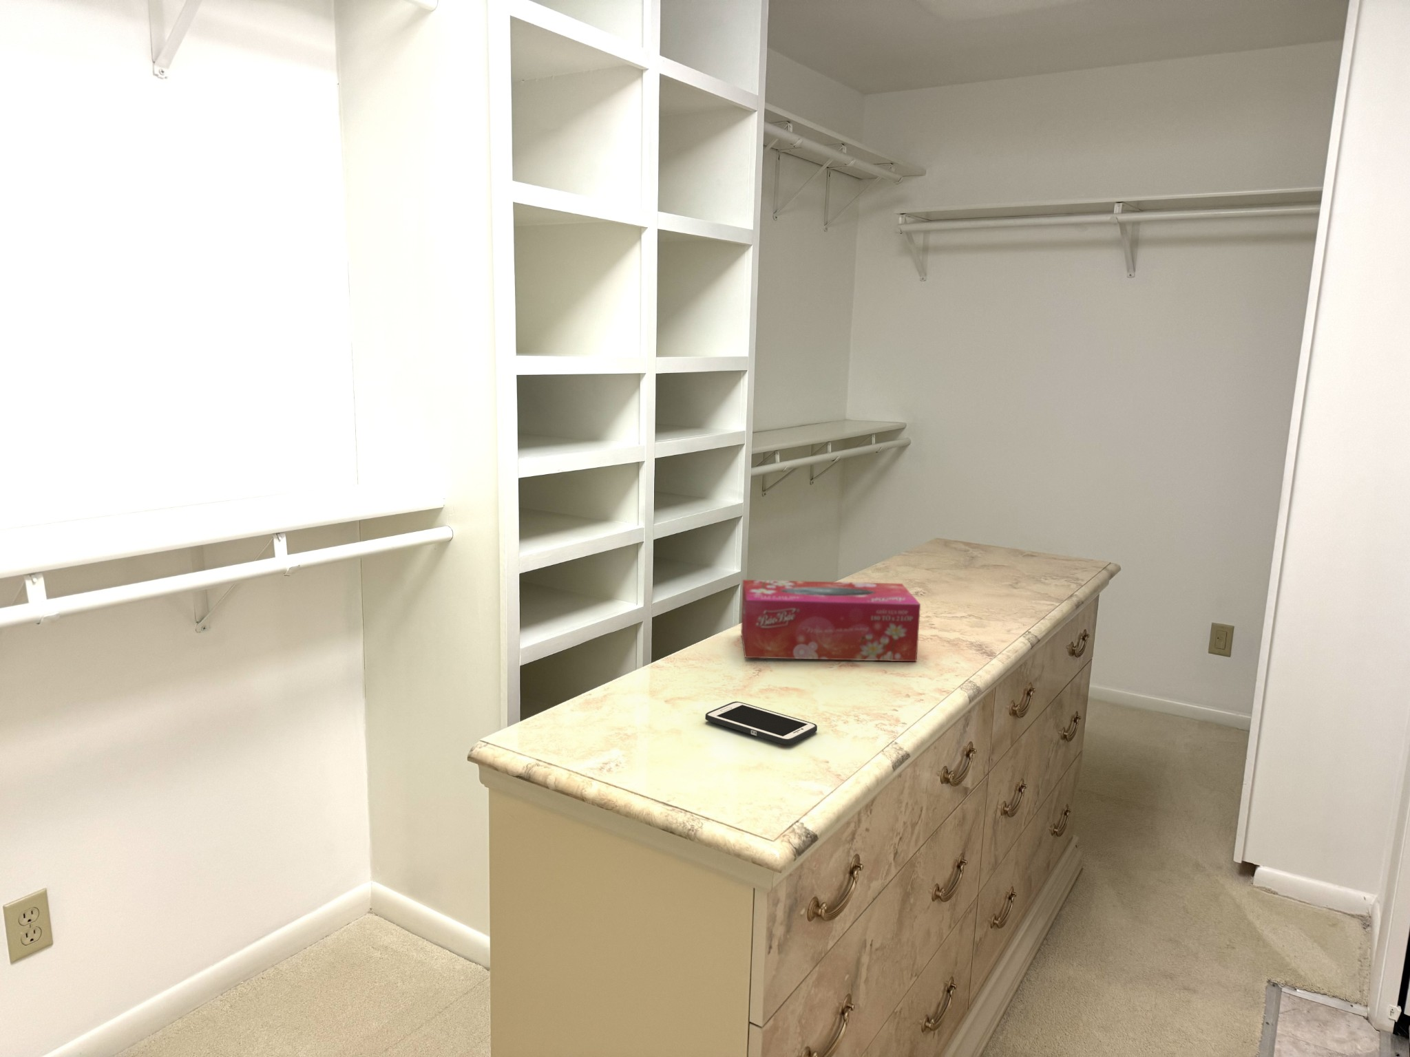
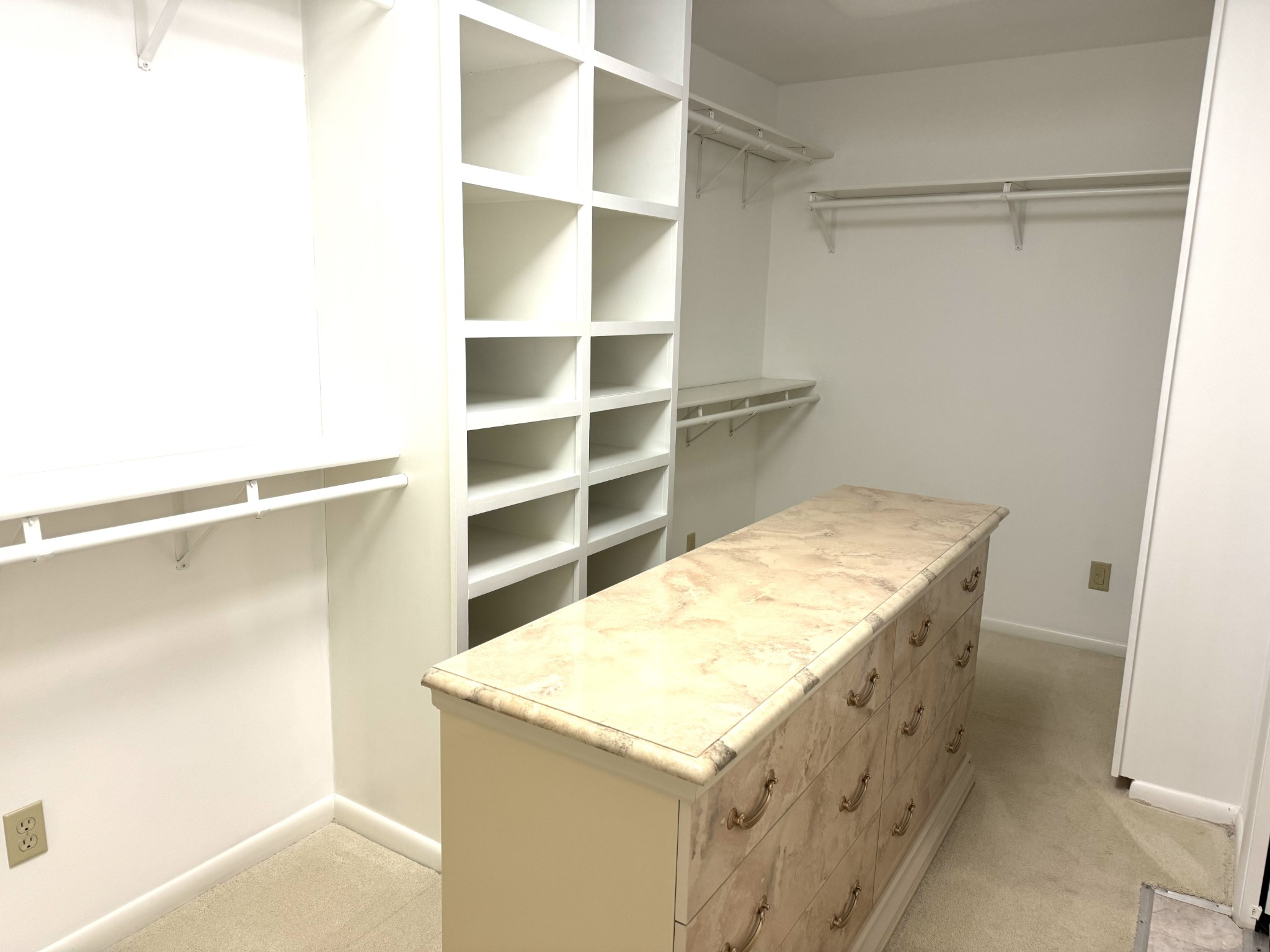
- cell phone [704,701,818,746]
- tissue box [741,580,921,662]
